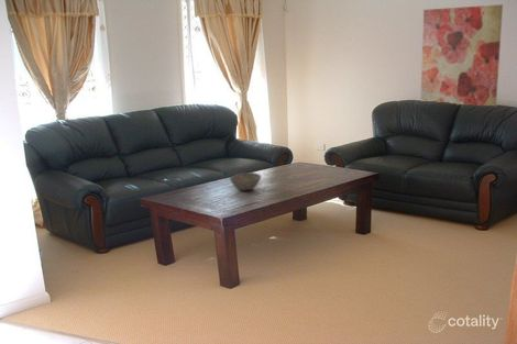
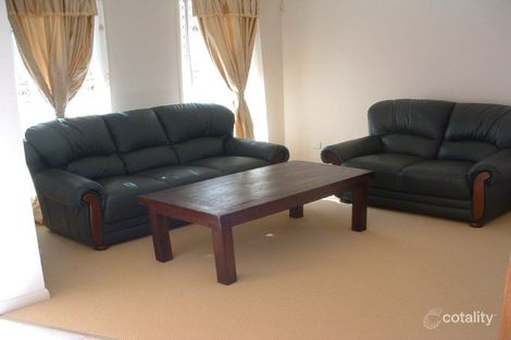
- bowl [229,171,262,192]
- wall art [419,3,504,108]
